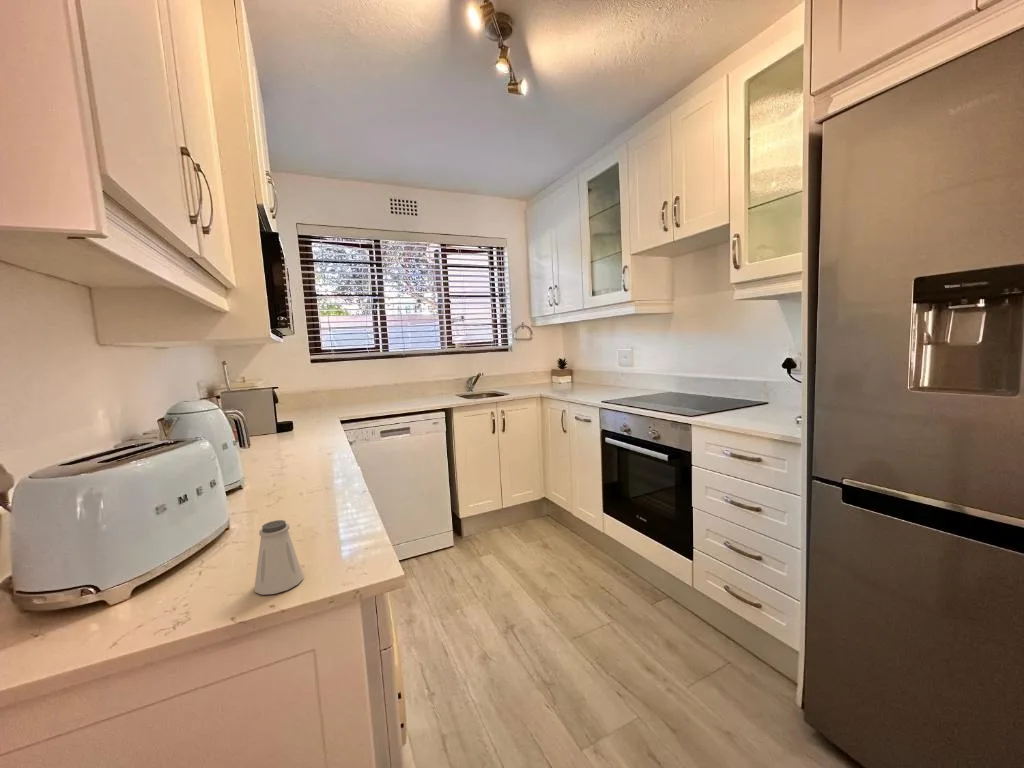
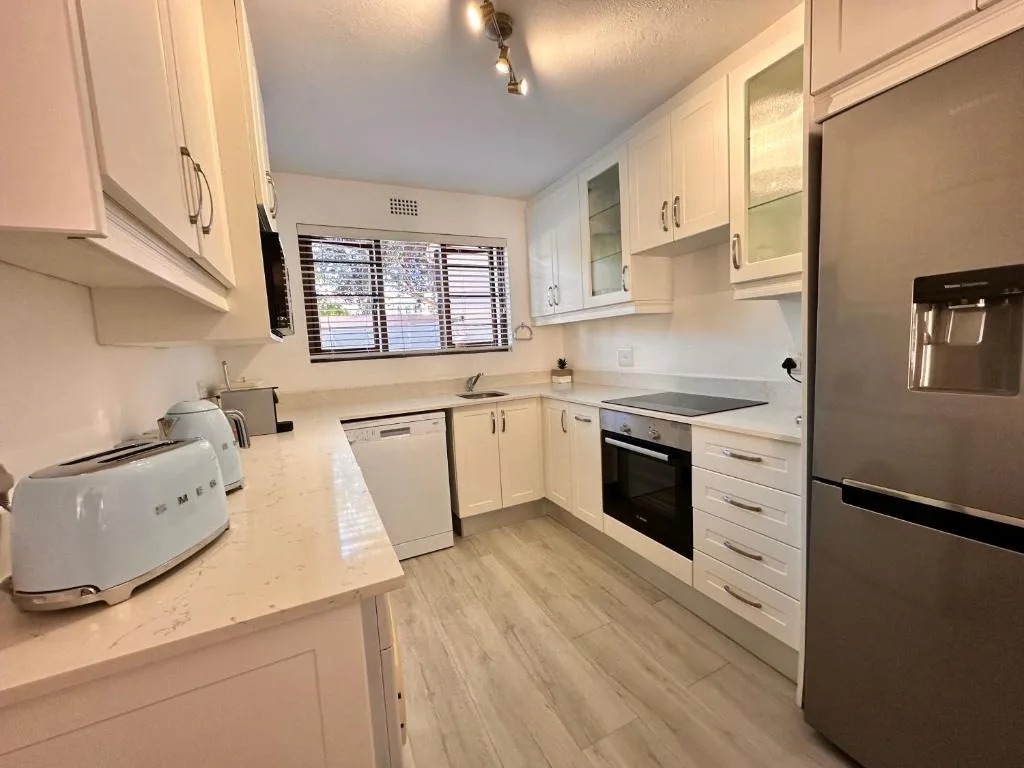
- saltshaker [254,519,304,596]
